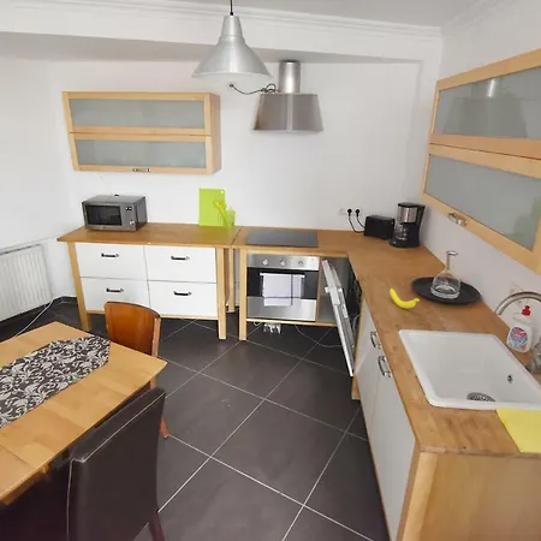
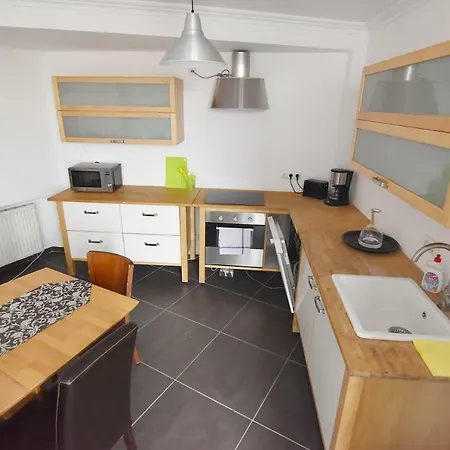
- banana [388,287,421,309]
